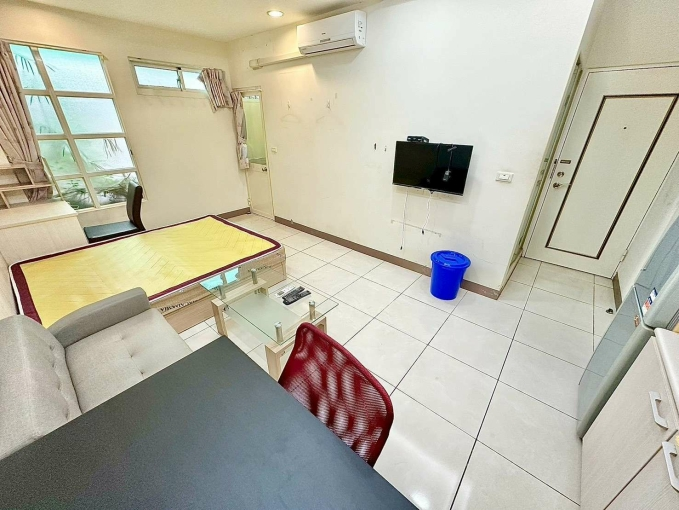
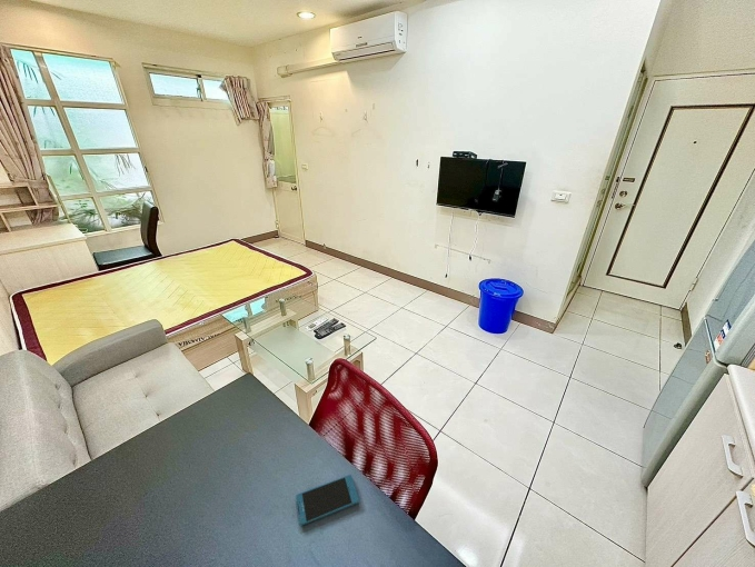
+ smartphone [295,474,360,527]
